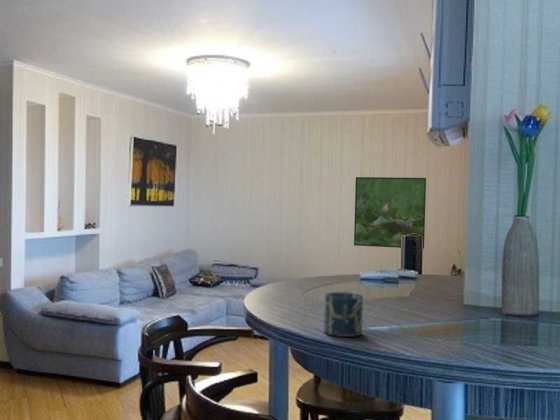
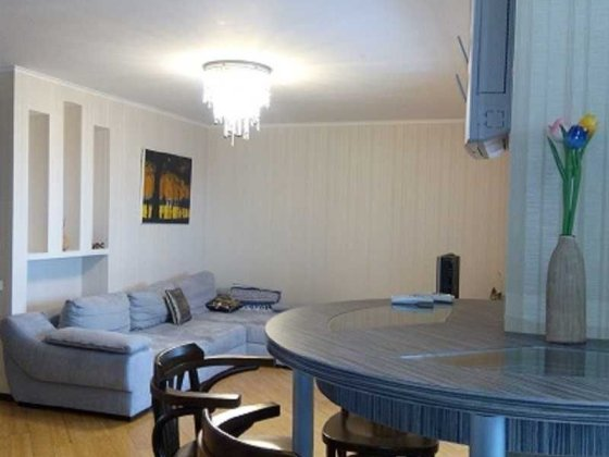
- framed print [353,176,427,250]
- cup [323,291,364,338]
